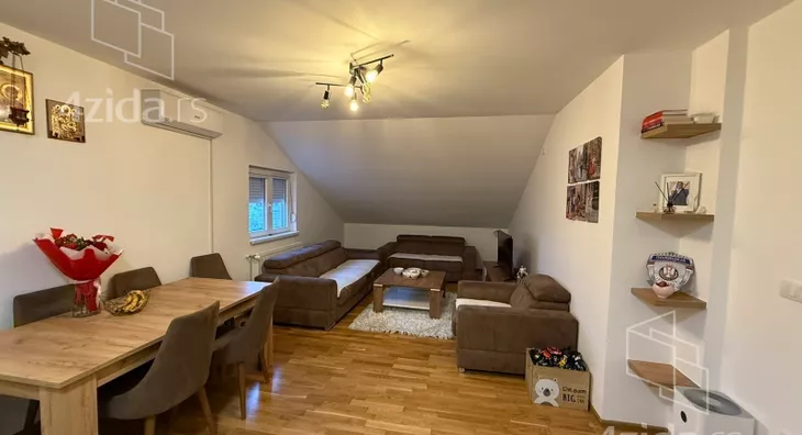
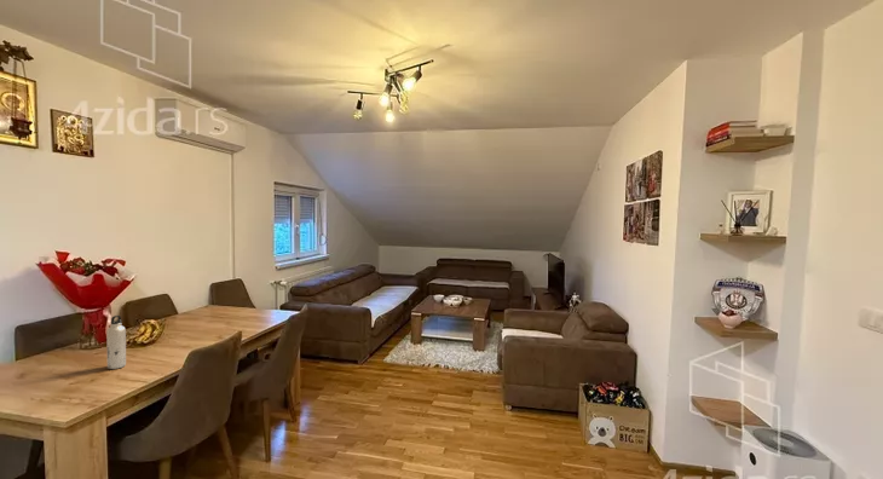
+ water bottle [105,314,127,370]
